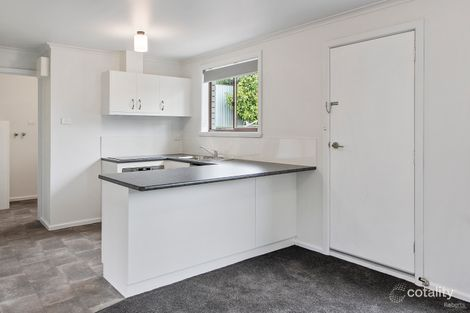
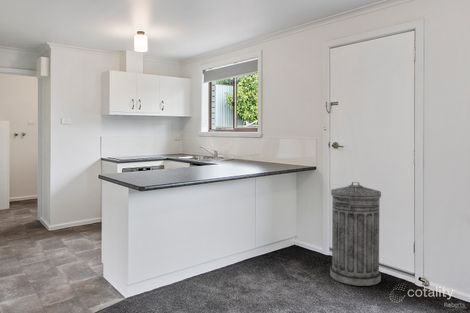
+ trash can [329,181,382,287]
